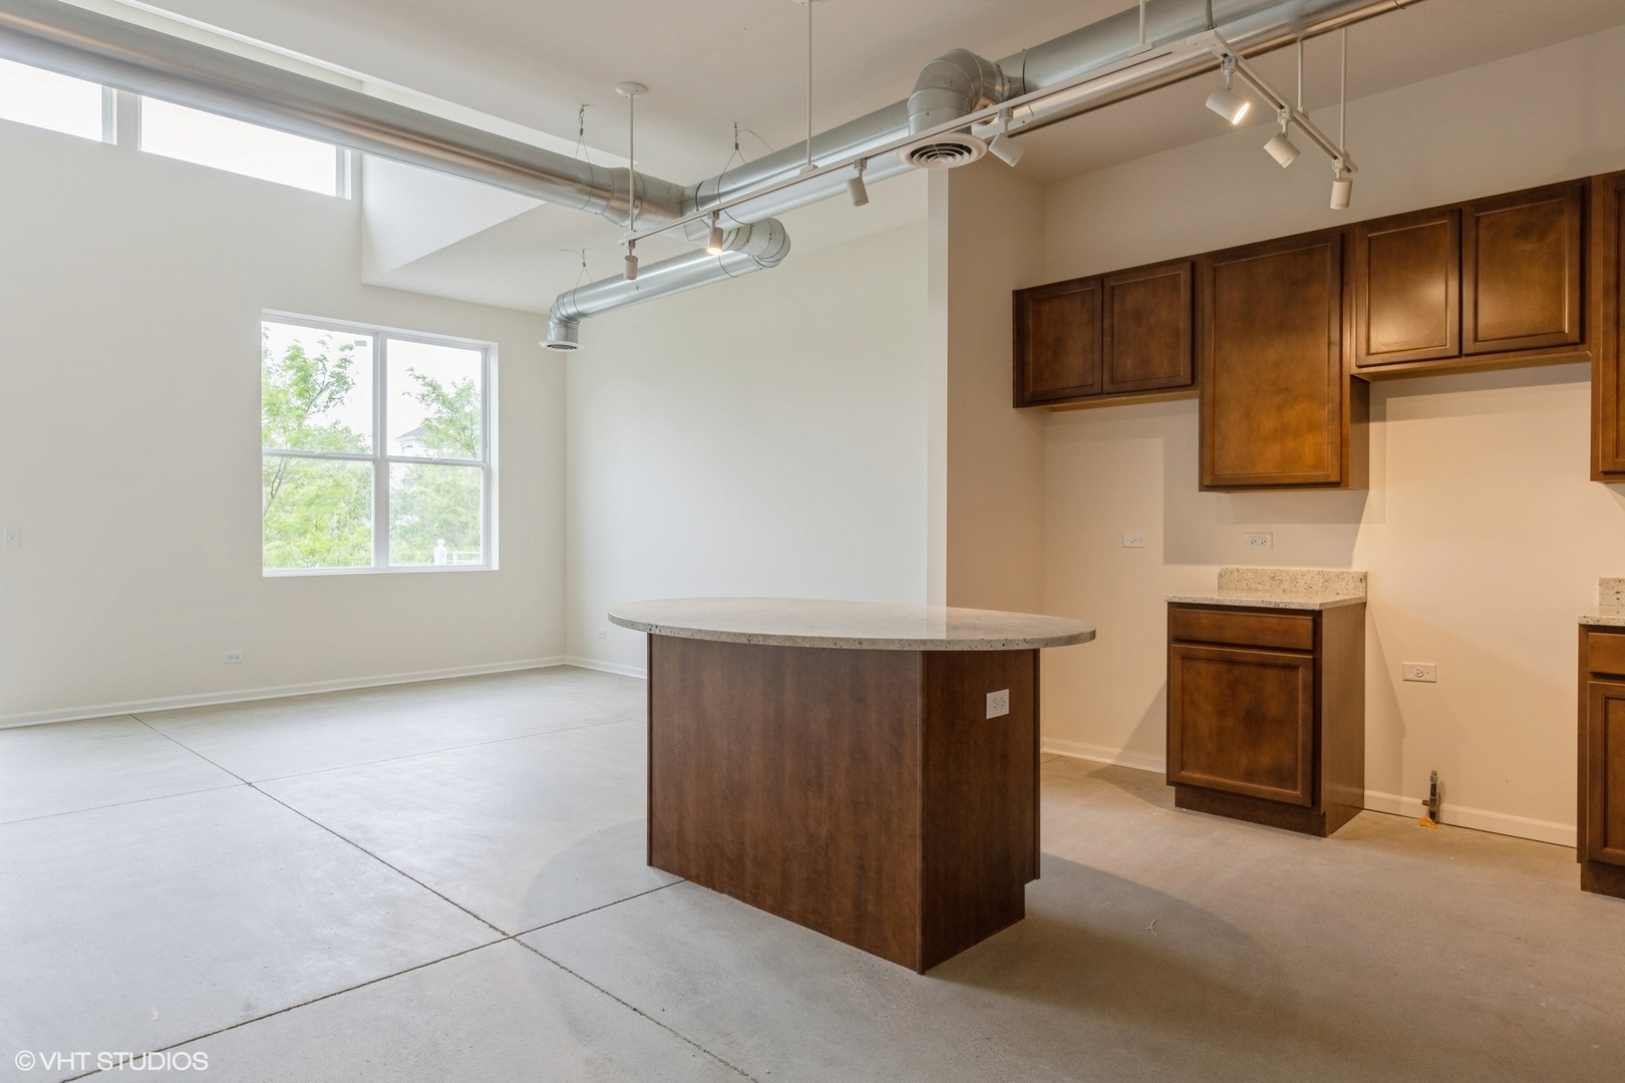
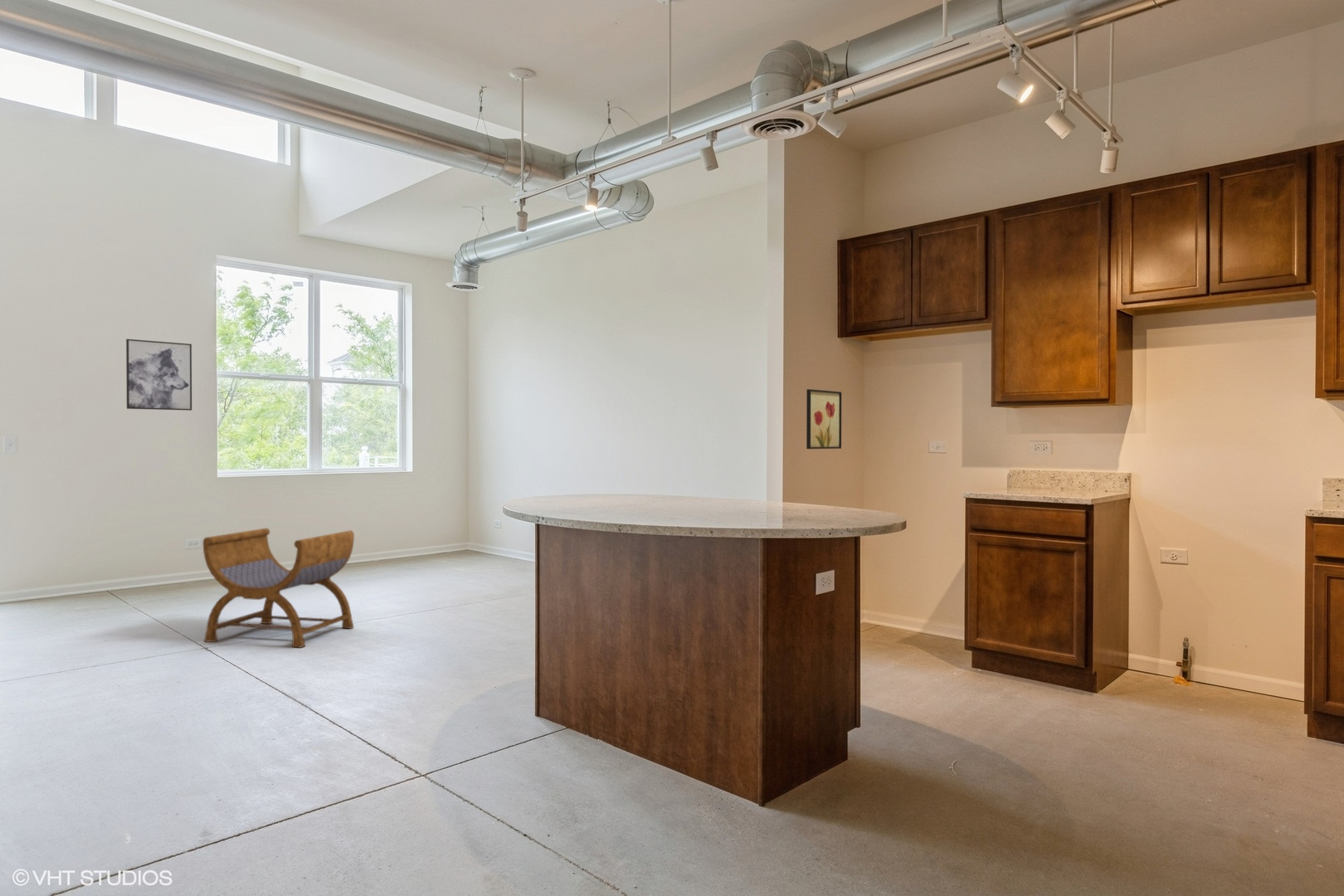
+ wall art [125,338,192,411]
+ wall art [806,388,842,450]
+ stool [202,528,355,649]
